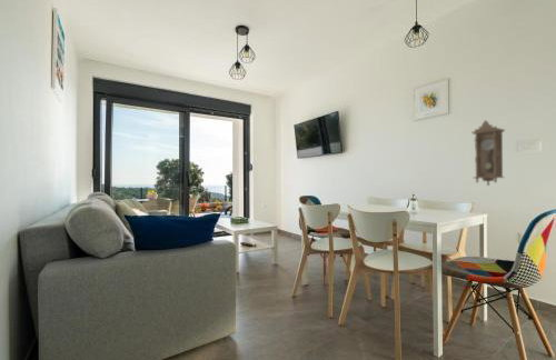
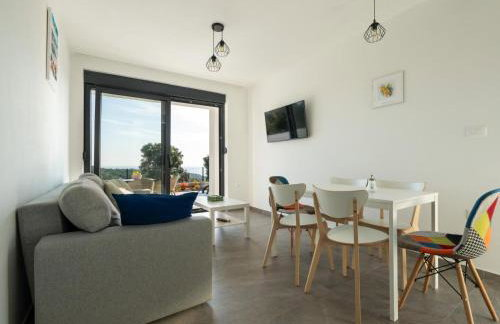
- pendulum clock [471,119,506,187]
